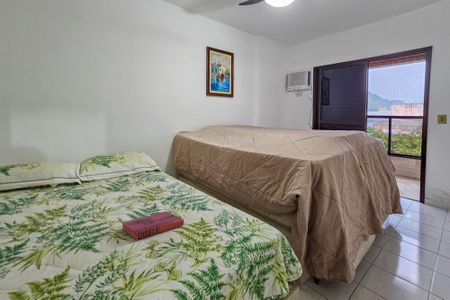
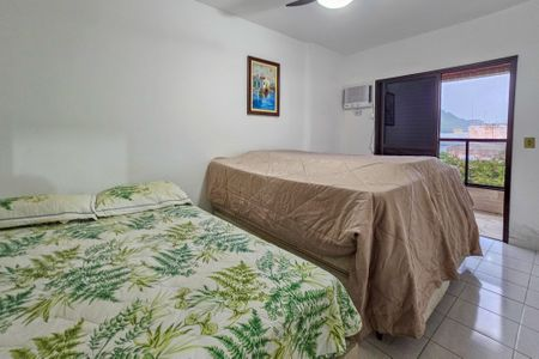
- hardback book [121,210,185,241]
